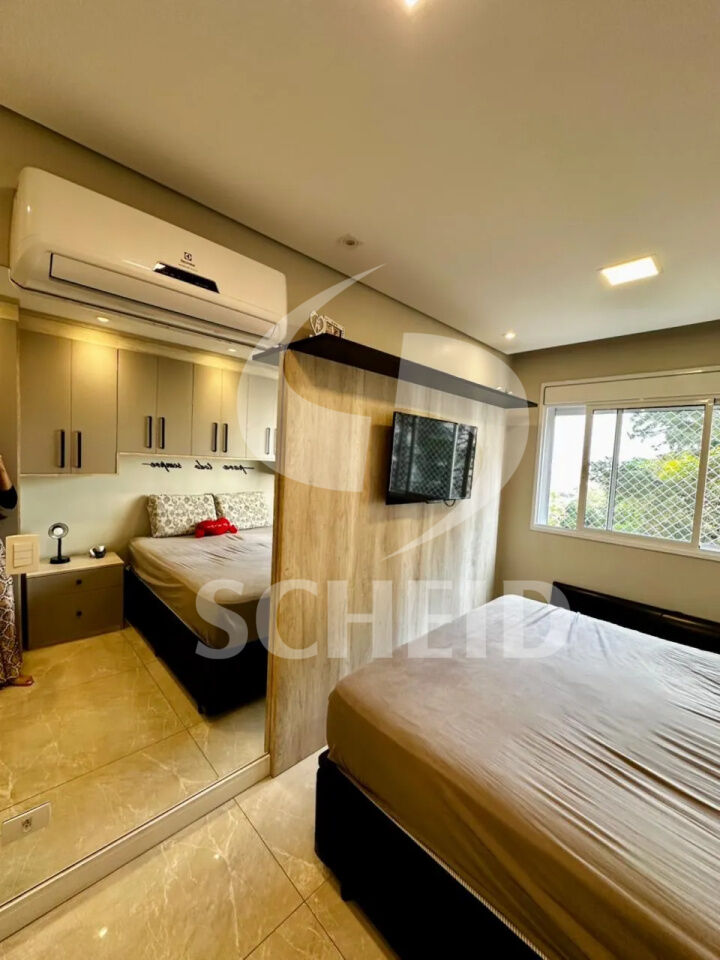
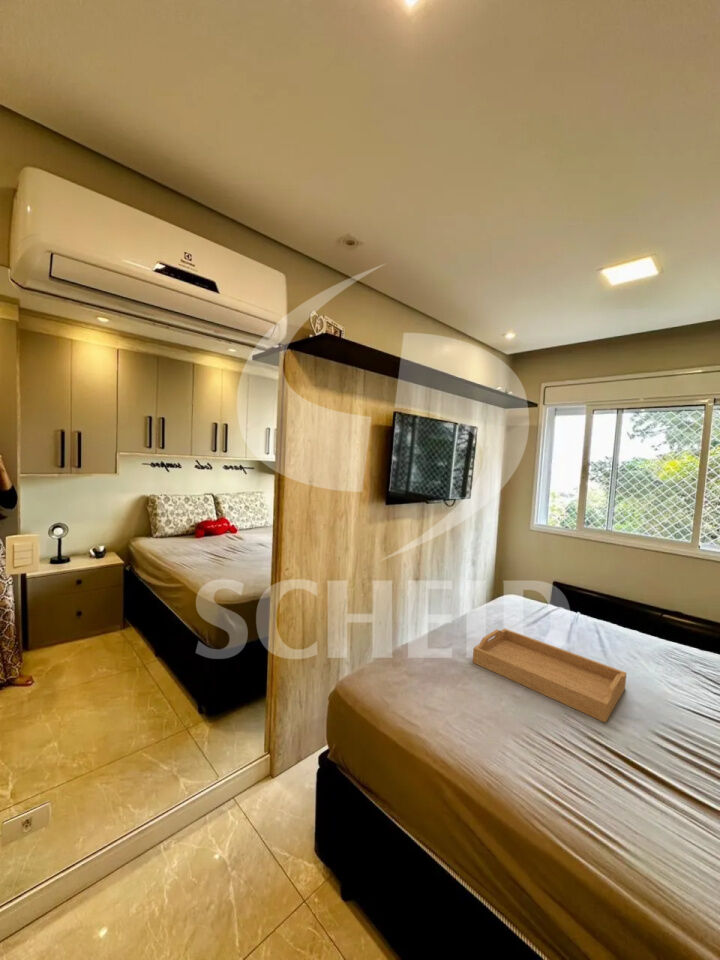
+ serving tray [472,627,627,724]
